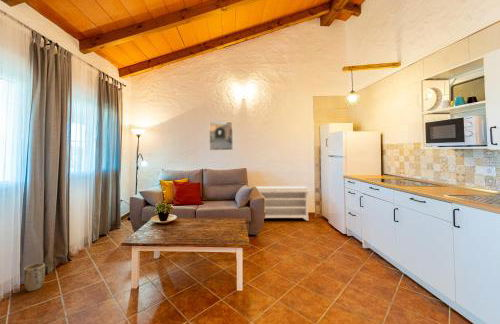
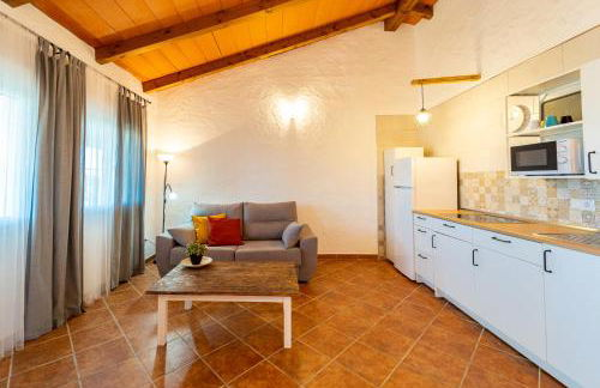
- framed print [209,121,234,151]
- plant pot [23,262,46,292]
- bench [255,185,311,222]
